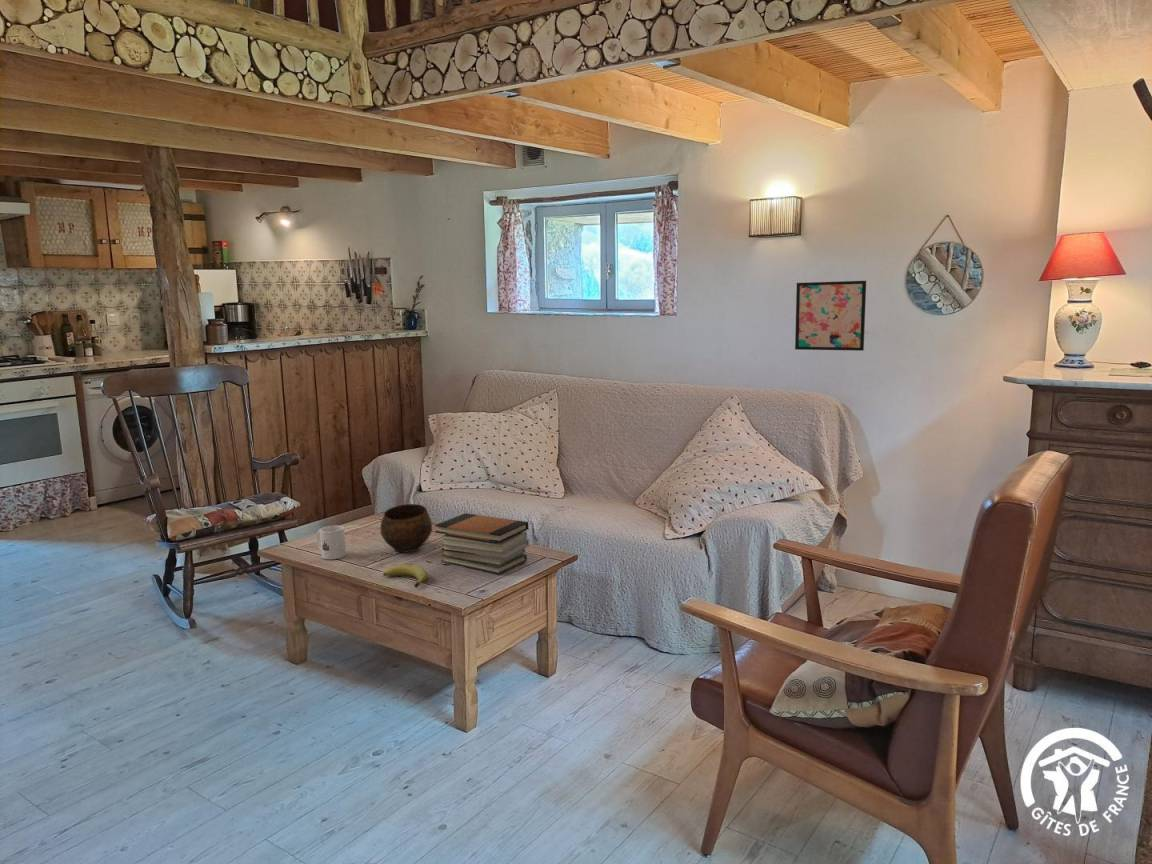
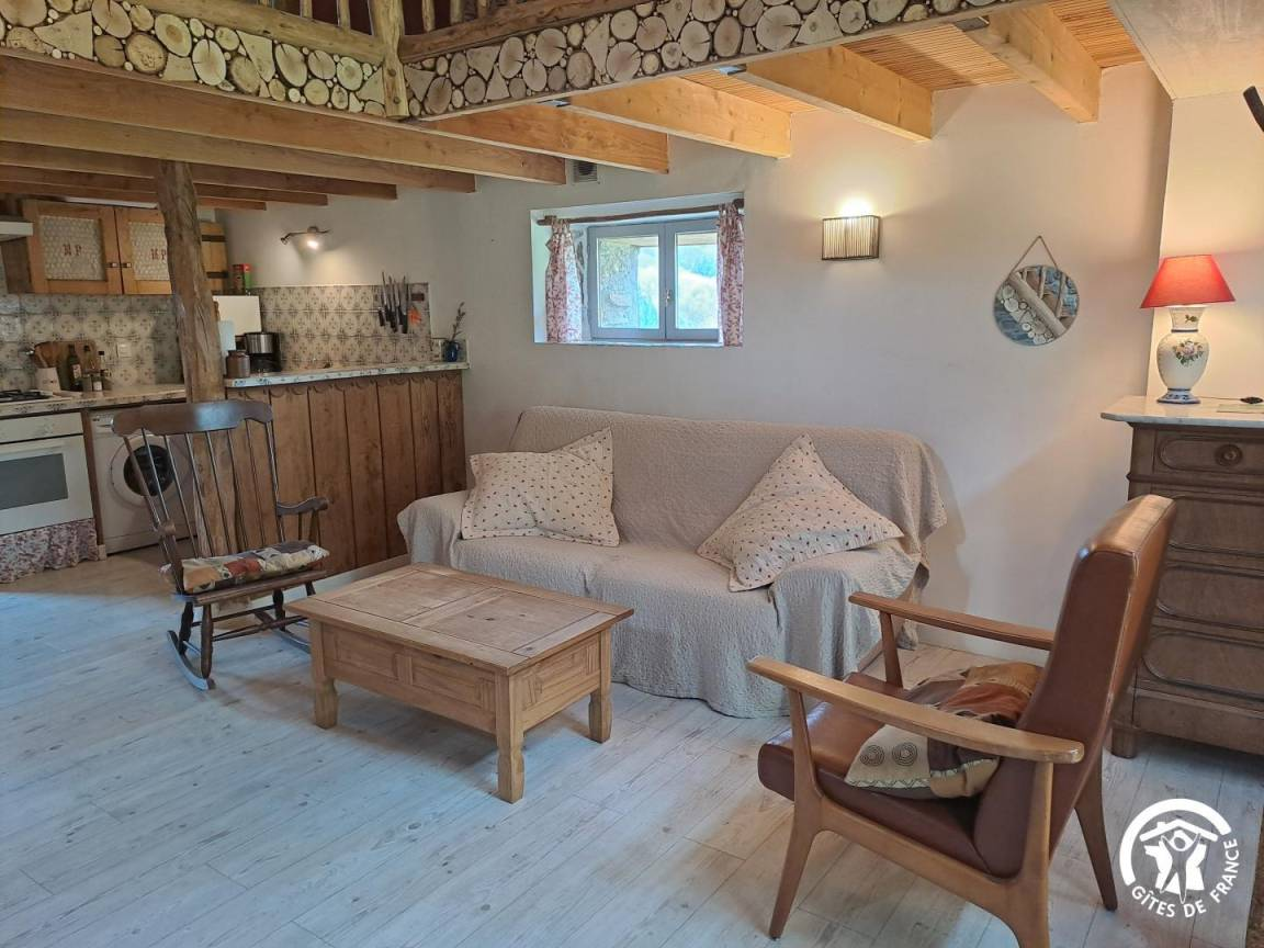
- mug [316,524,347,560]
- book stack [434,512,530,575]
- wall art [794,280,867,352]
- fruit [382,564,428,588]
- bowl [379,503,433,554]
